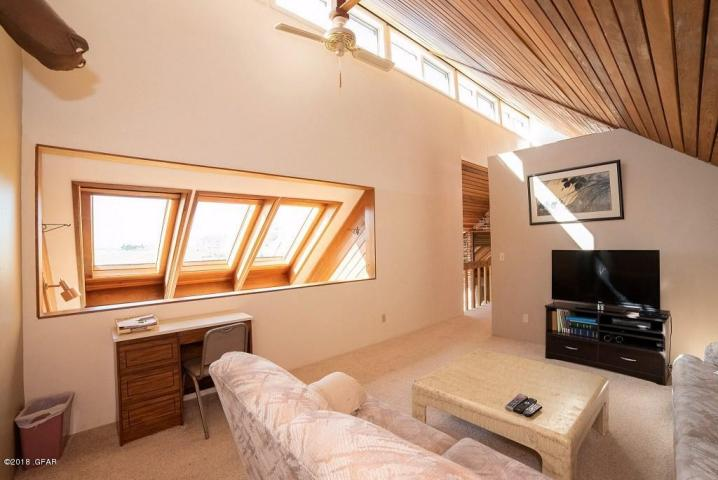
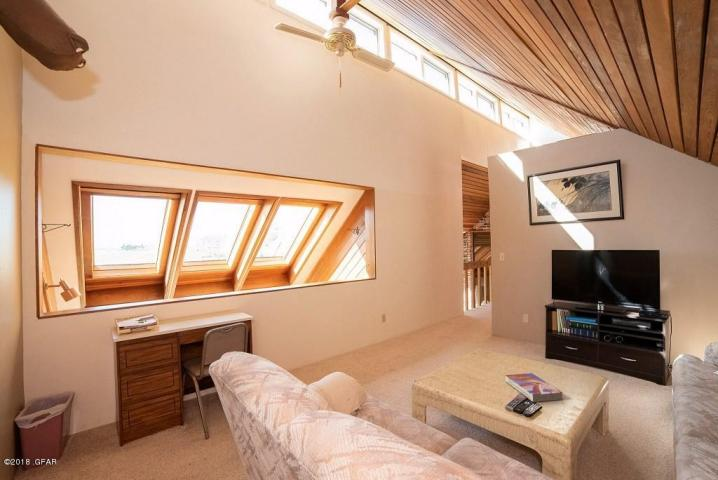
+ textbook [505,372,564,403]
